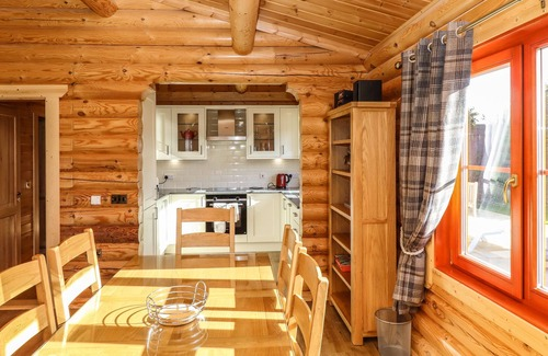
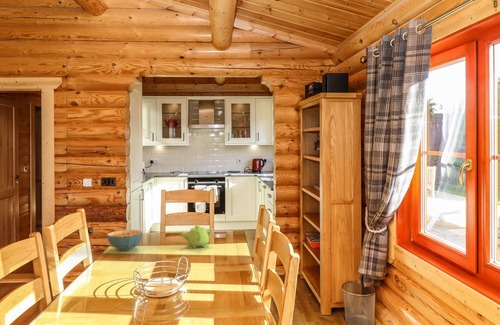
+ cereal bowl [106,229,144,252]
+ teapot [179,223,214,249]
